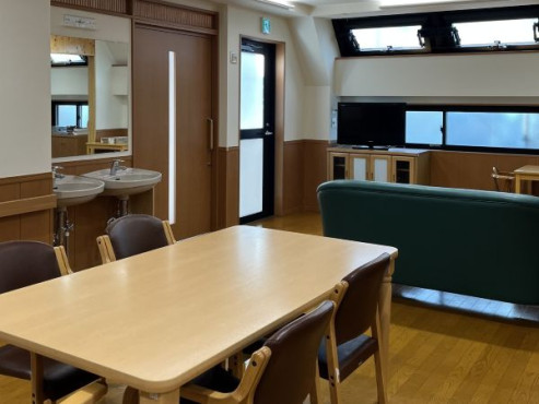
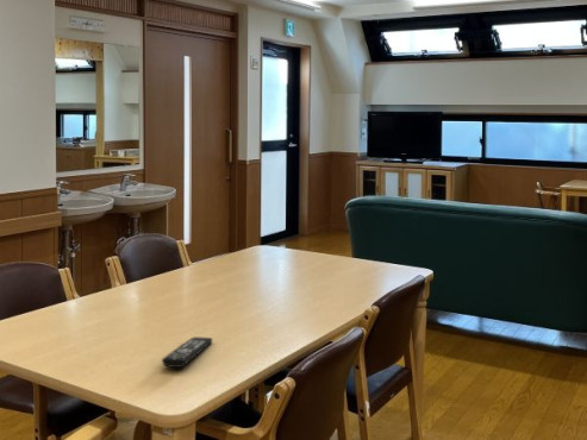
+ remote control [161,335,213,369]
